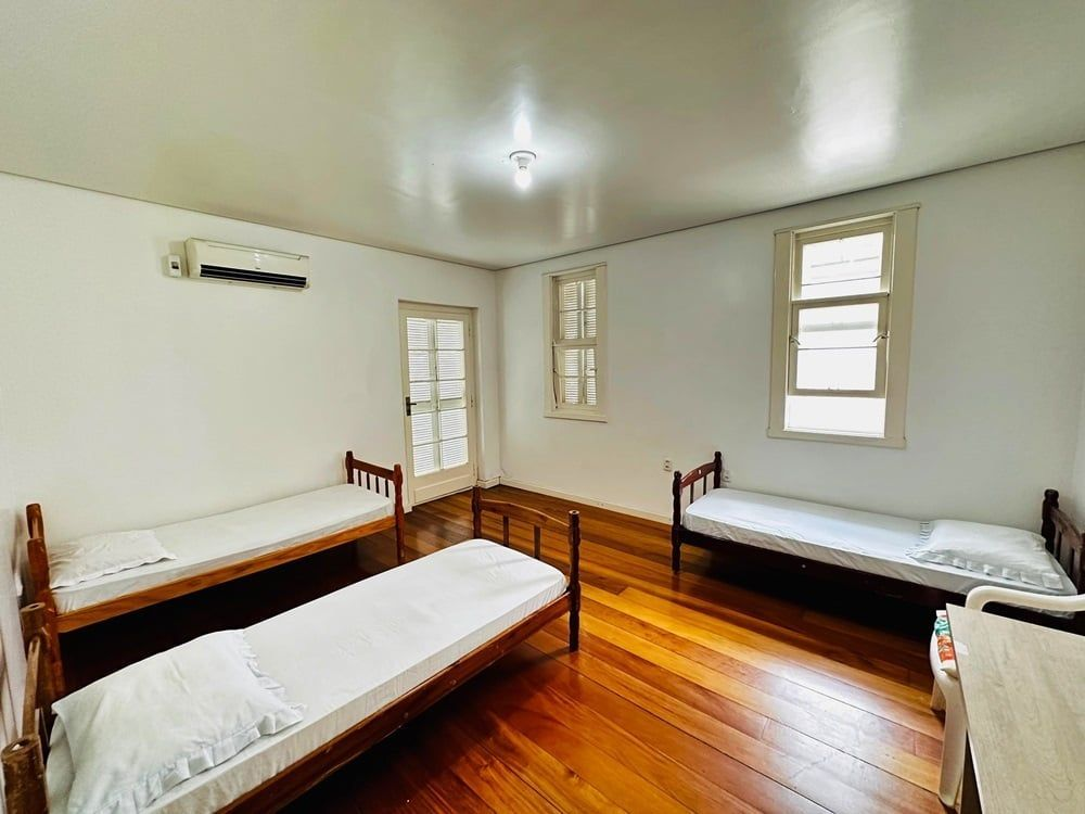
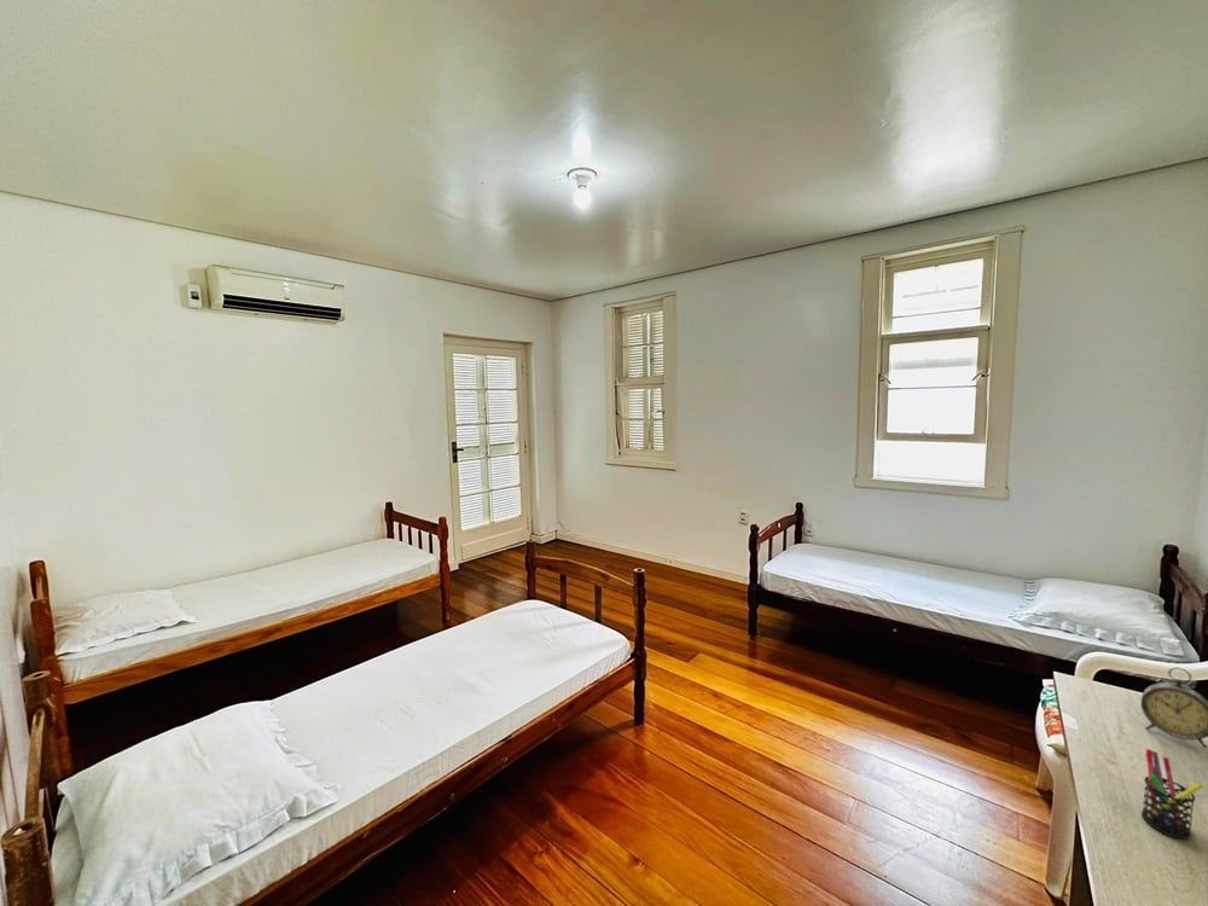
+ alarm clock [1140,667,1208,749]
+ pen holder [1140,748,1204,840]
